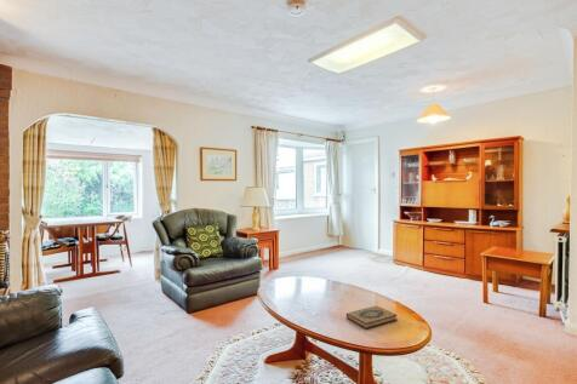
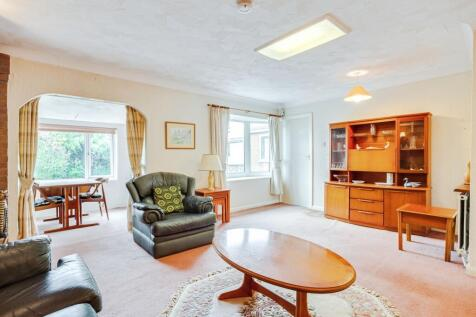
- hardback book [345,305,398,331]
